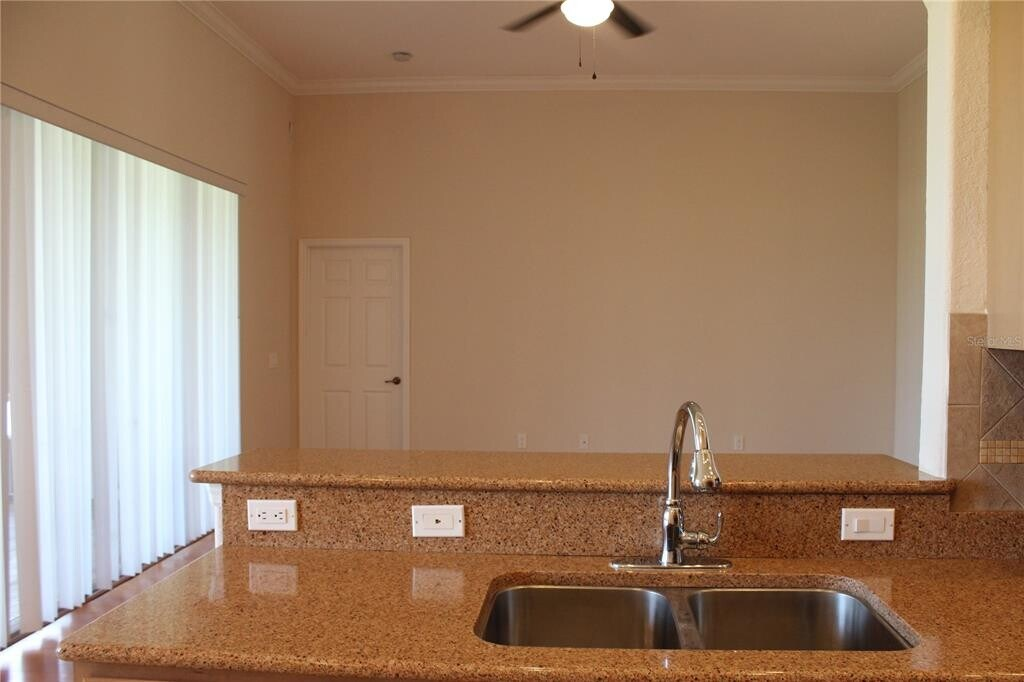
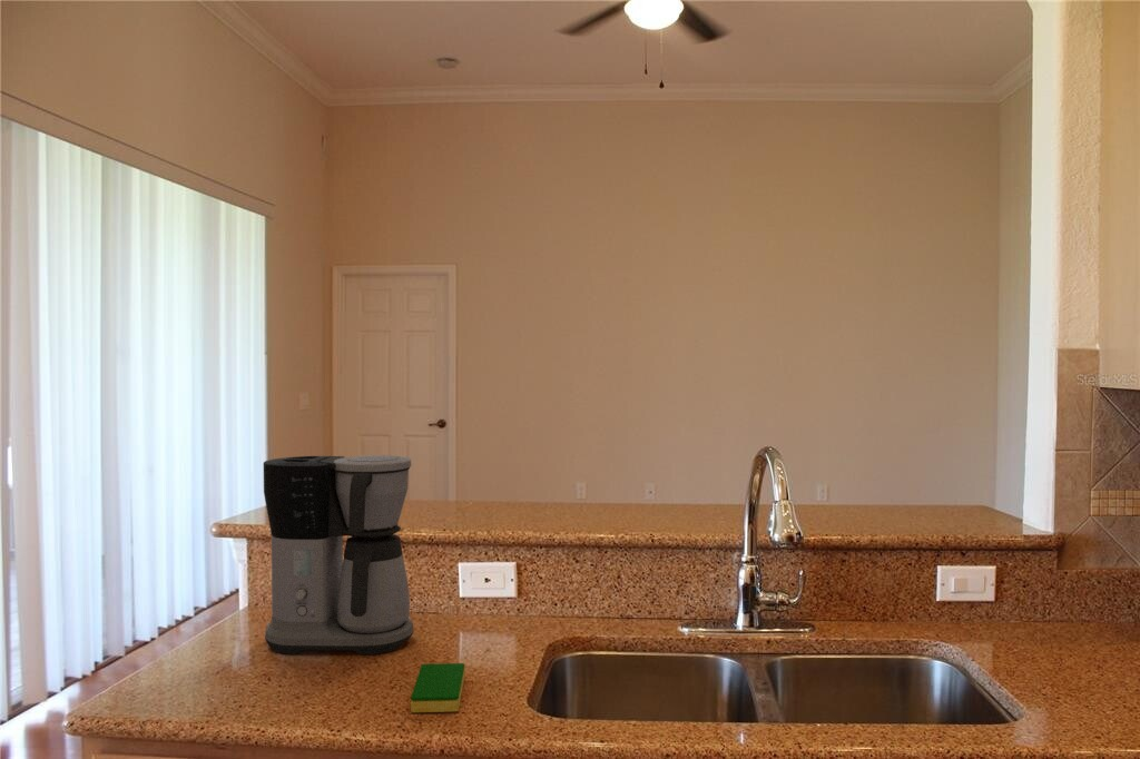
+ dish sponge [410,662,465,713]
+ coffee maker [263,454,414,655]
